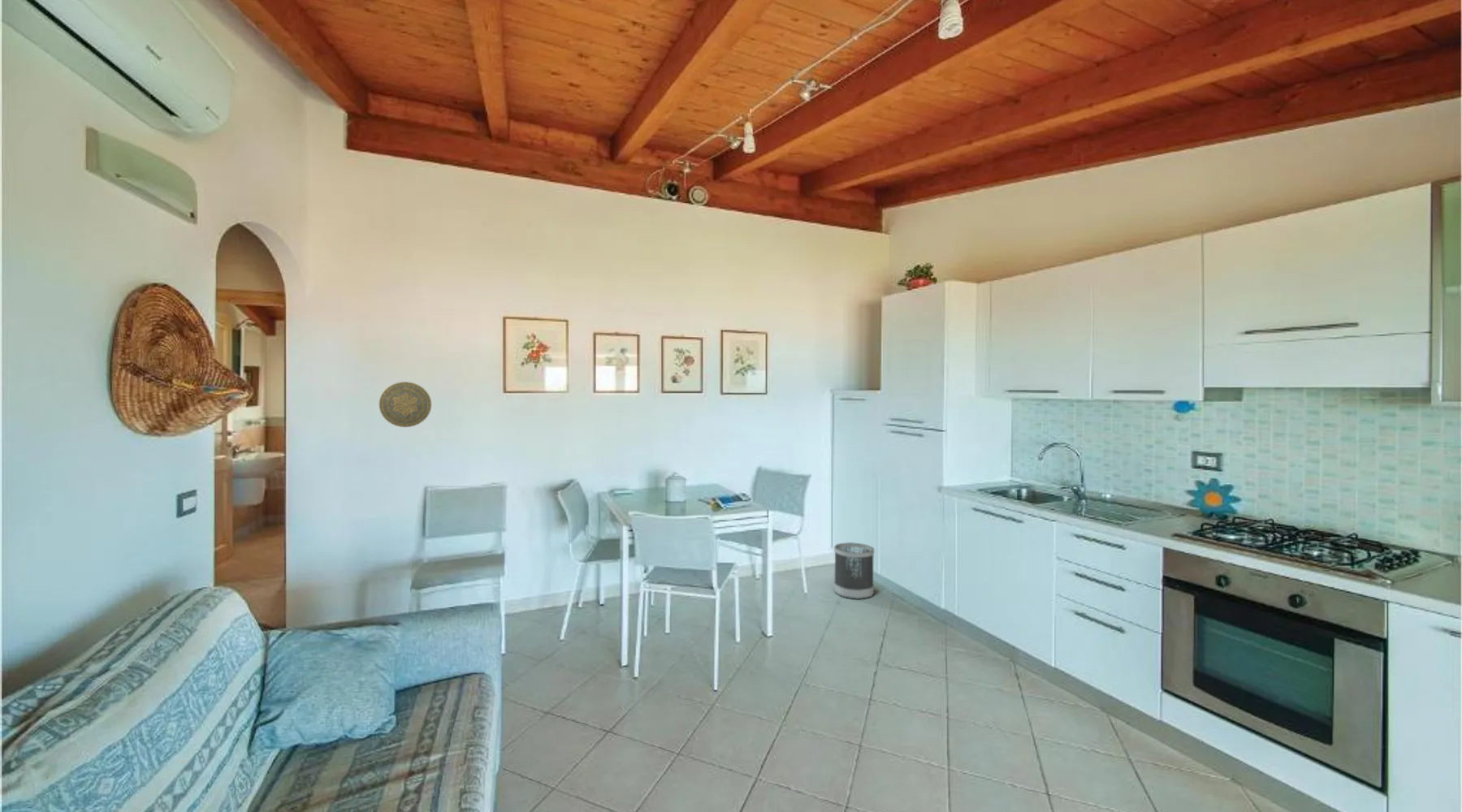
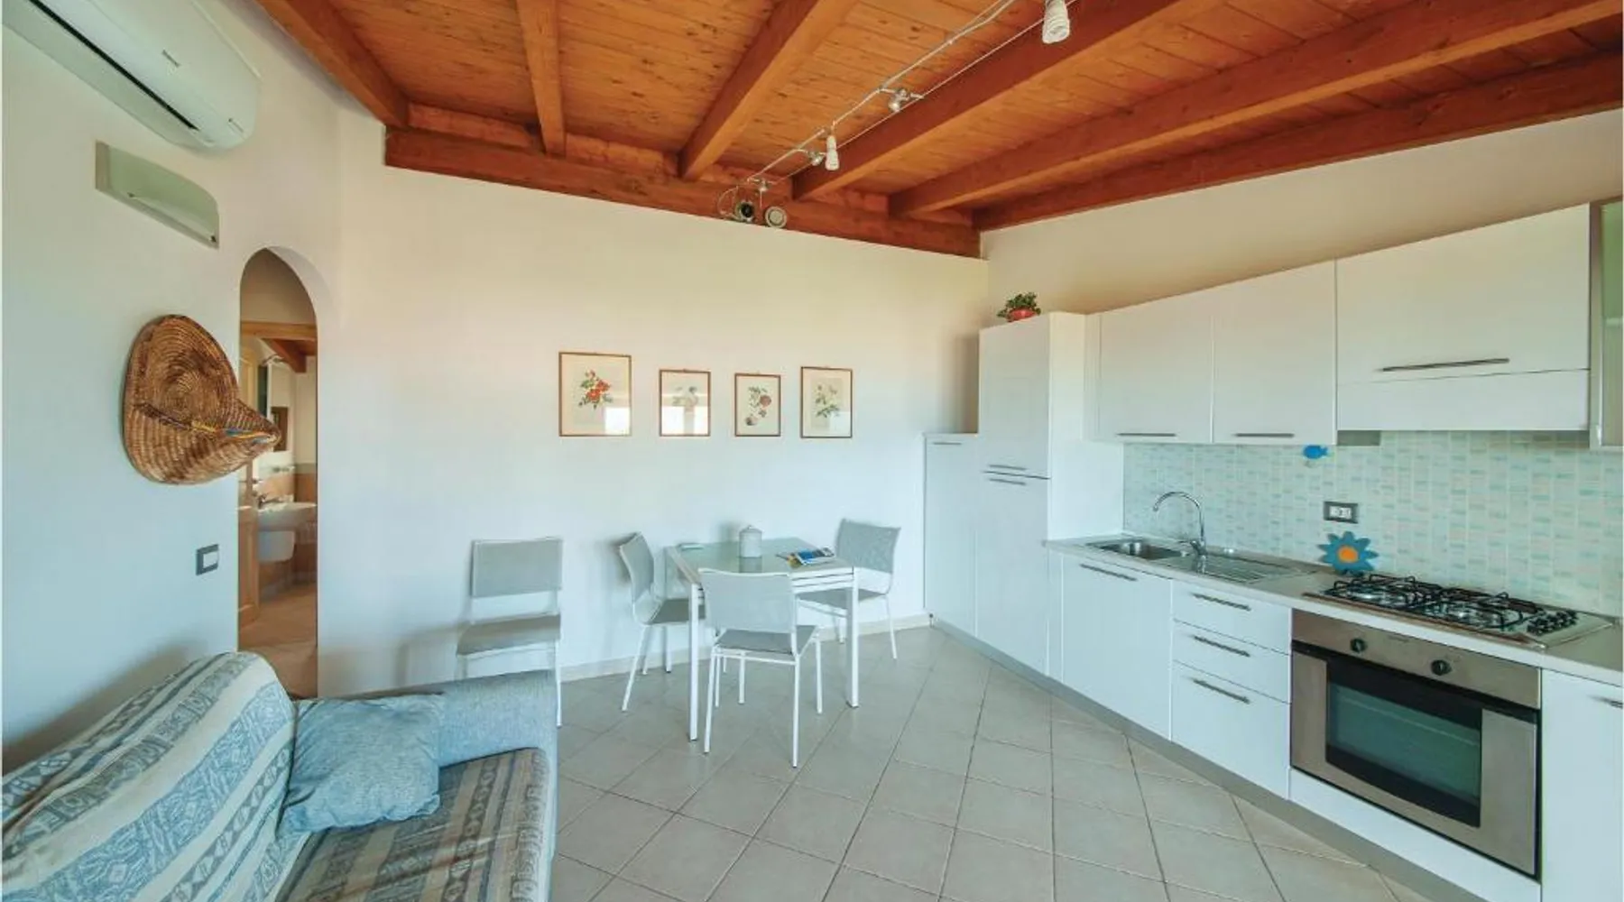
- wastebasket [833,542,875,600]
- decorative plate [378,381,432,428]
